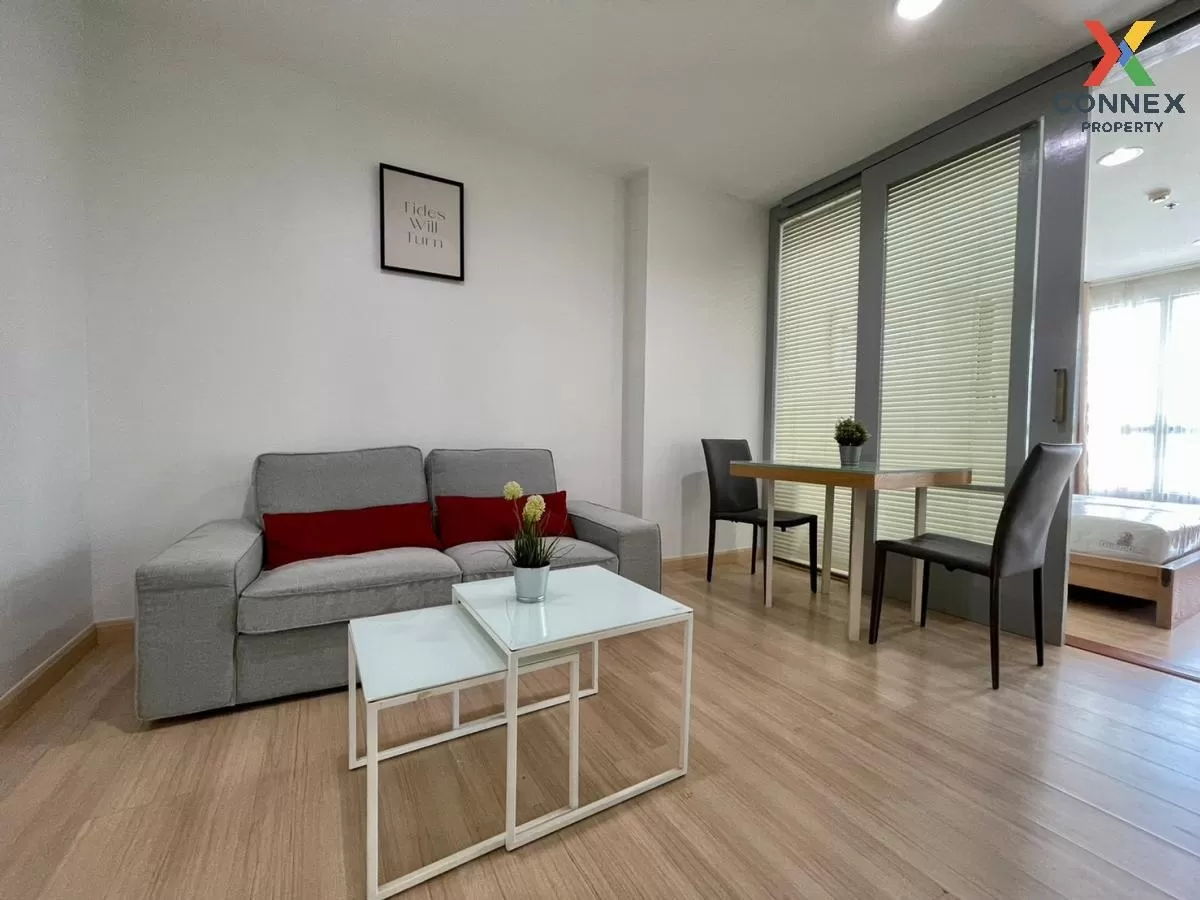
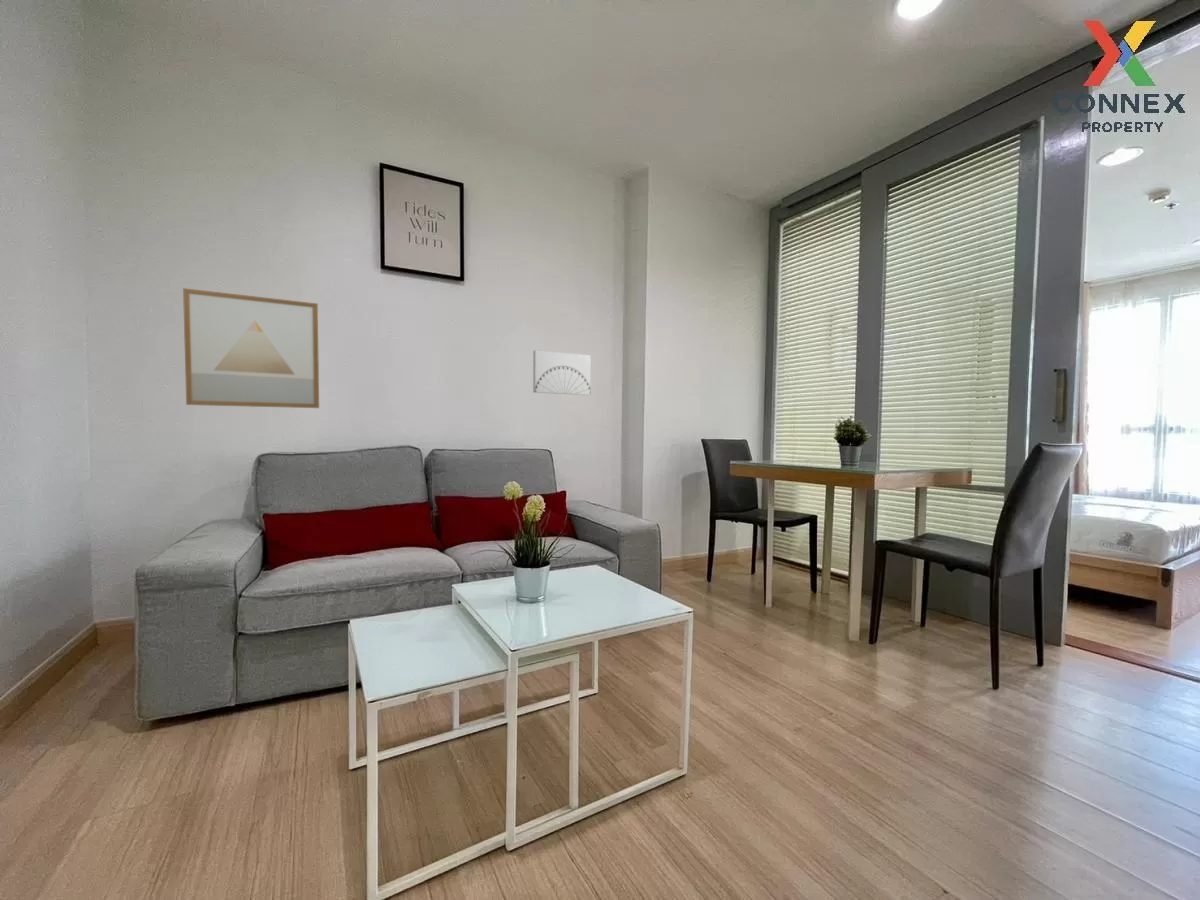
+ wall art [182,287,320,409]
+ wall art [532,349,592,396]
